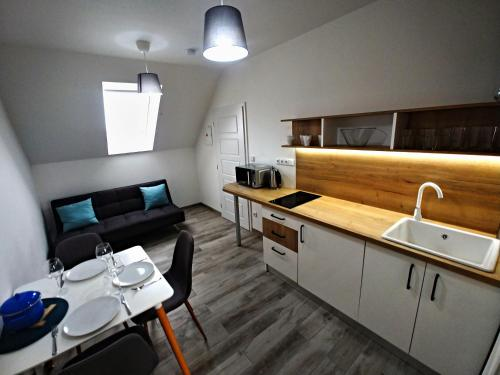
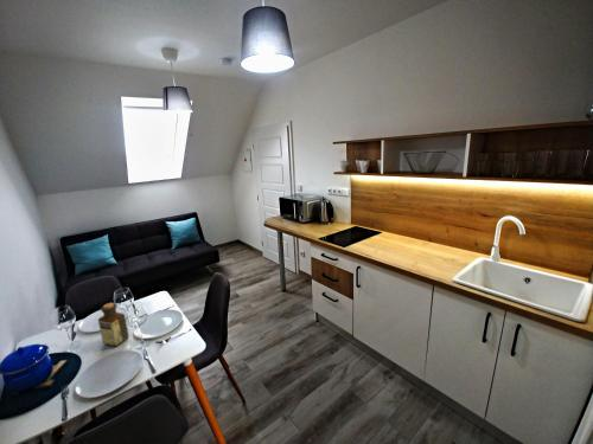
+ bottle [97,302,129,347]
